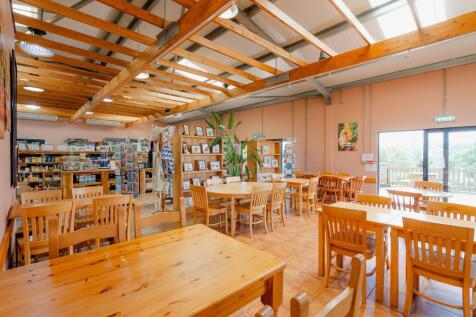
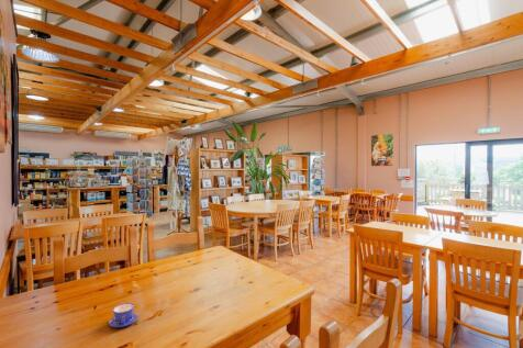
+ teacup [108,302,138,328]
